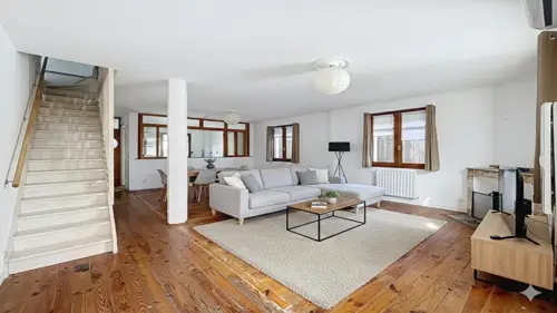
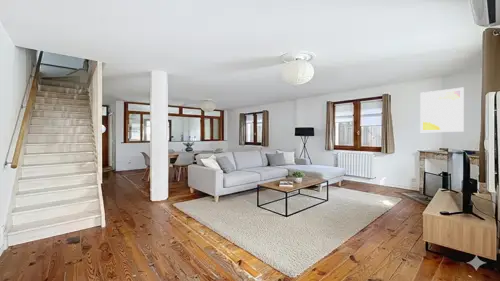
+ wall art [419,86,465,133]
